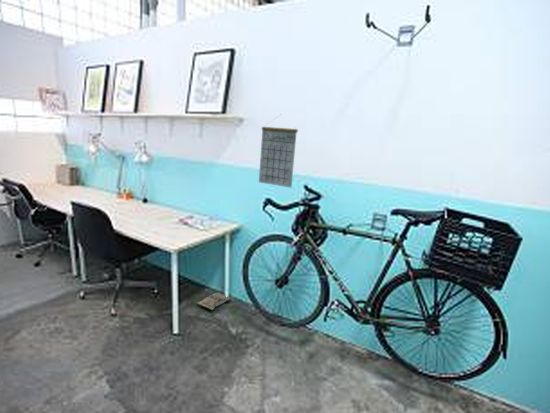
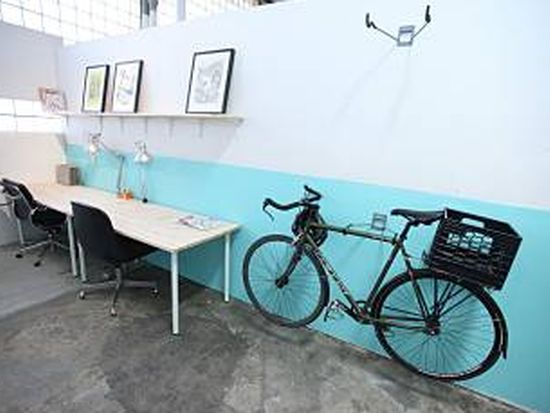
- calendar [258,114,299,189]
- bag [196,291,233,311]
